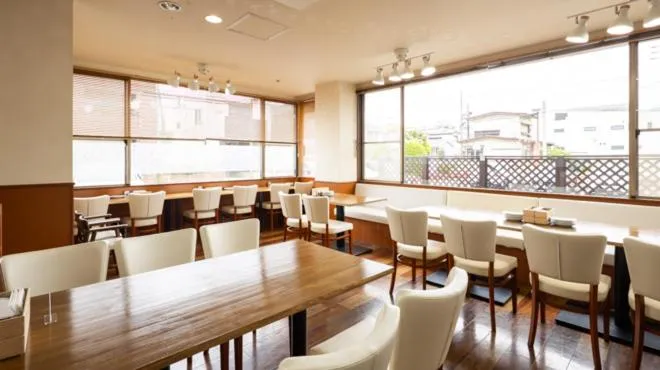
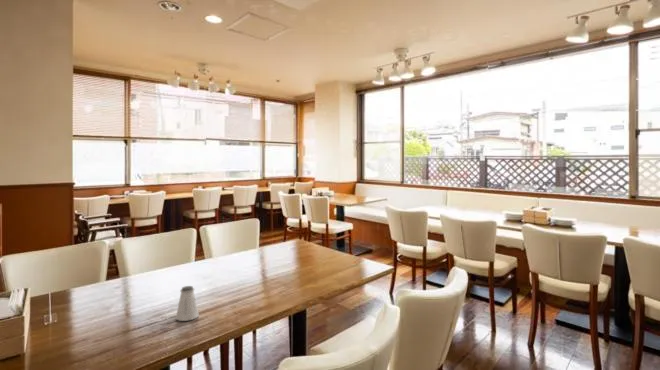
+ saltshaker [175,285,200,322]
